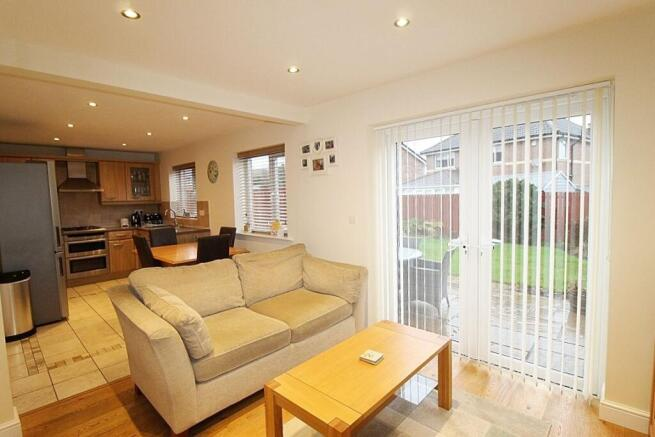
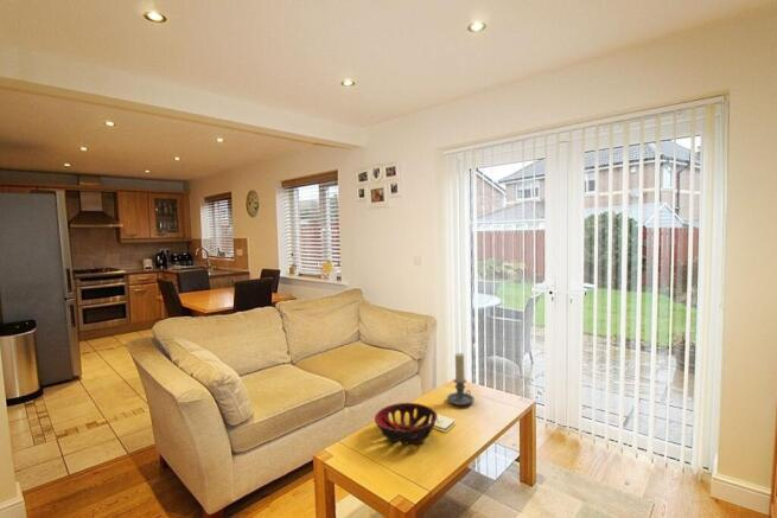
+ candle holder [446,352,476,407]
+ decorative bowl [374,402,439,446]
